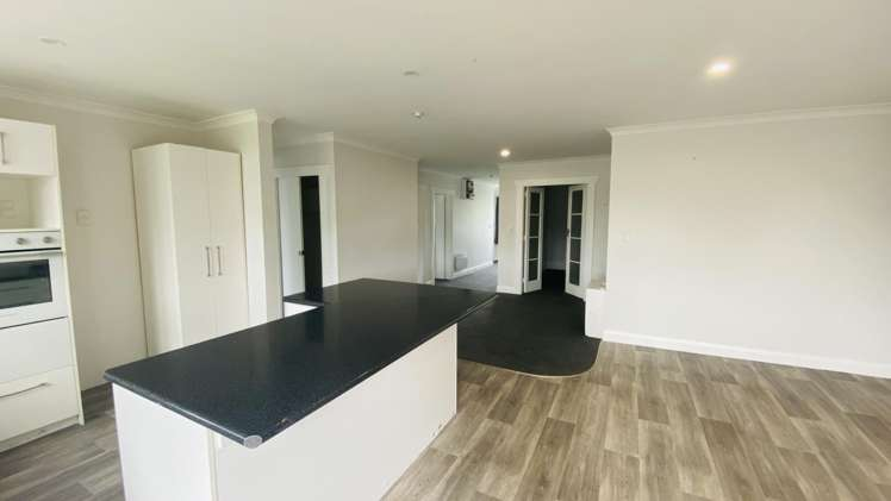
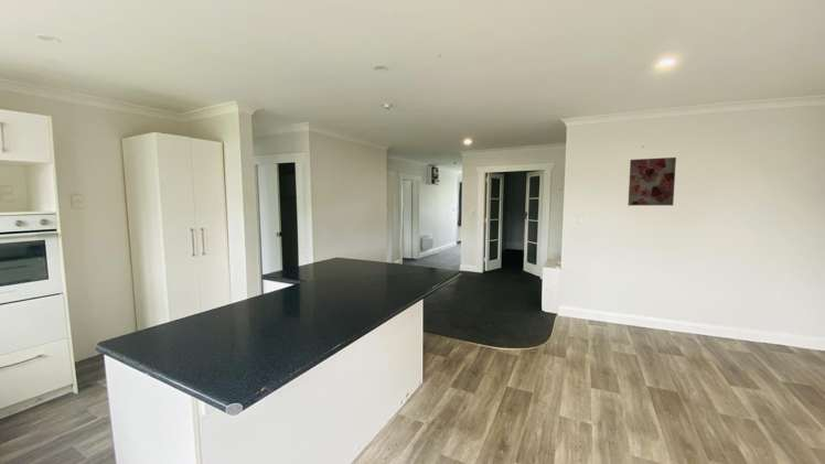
+ wall art [628,157,677,206]
